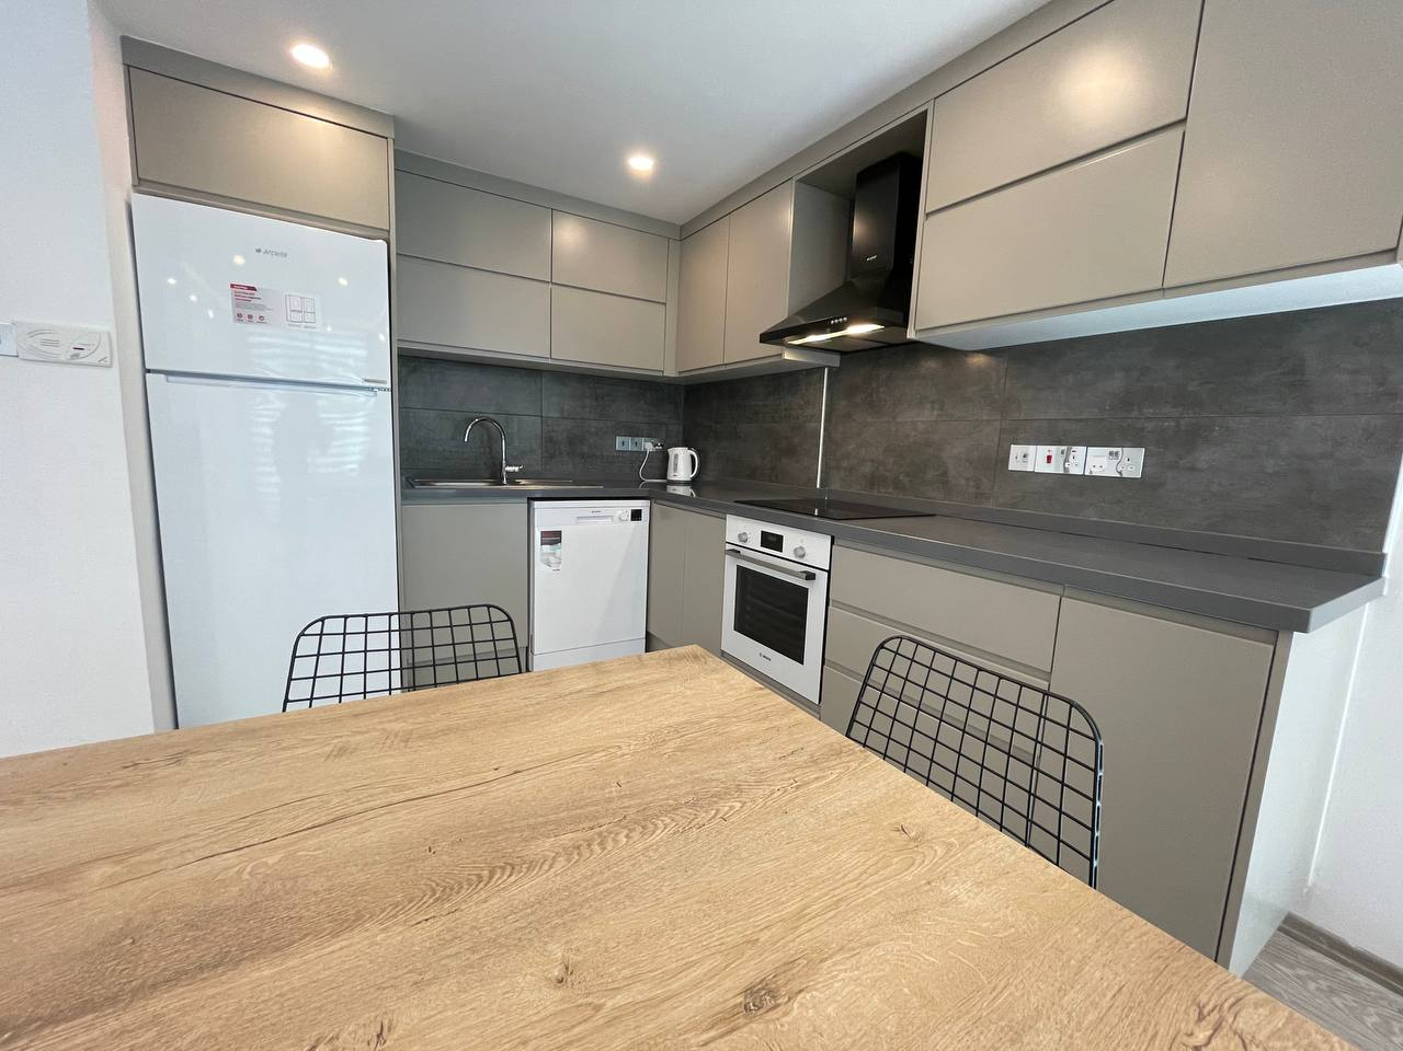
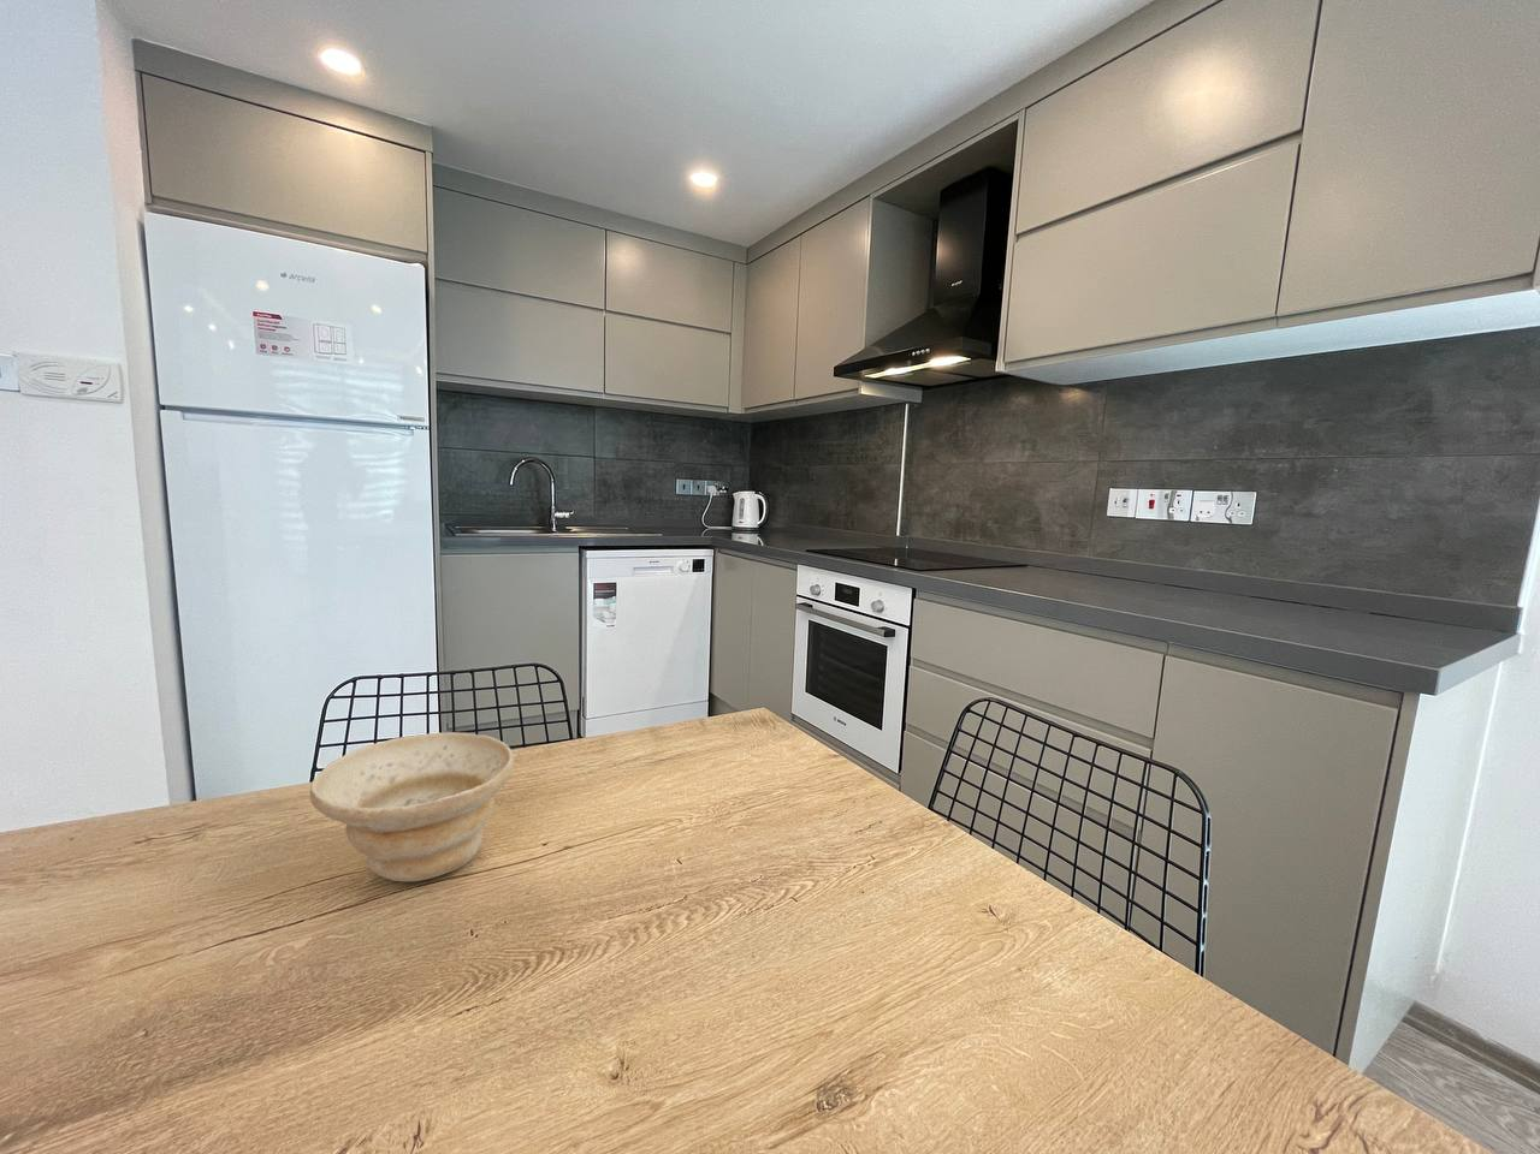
+ bowl [309,731,515,882]
